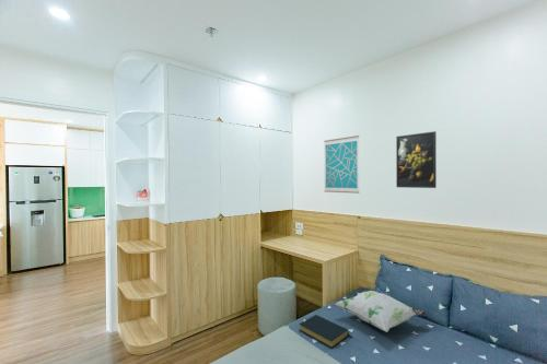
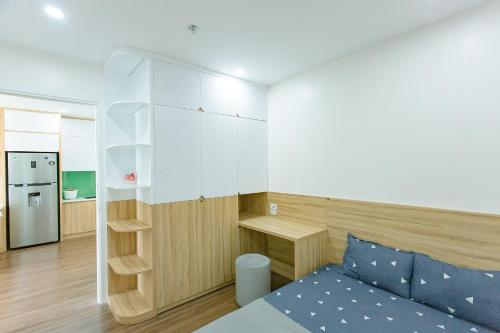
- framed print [395,130,438,189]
- decorative pillow [335,290,427,333]
- wall art [323,134,360,195]
- hardback book [298,314,349,349]
